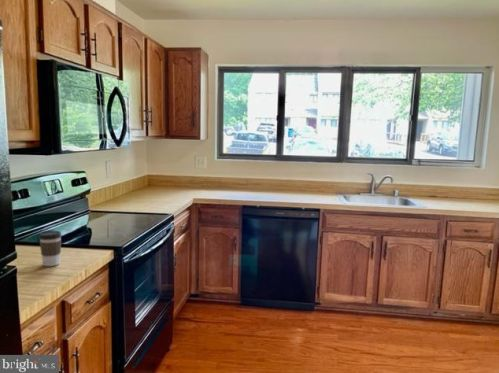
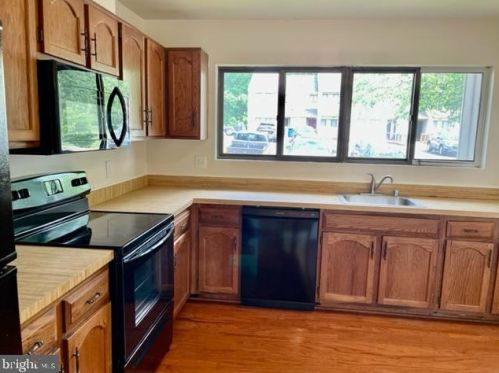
- coffee cup [38,230,63,267]
